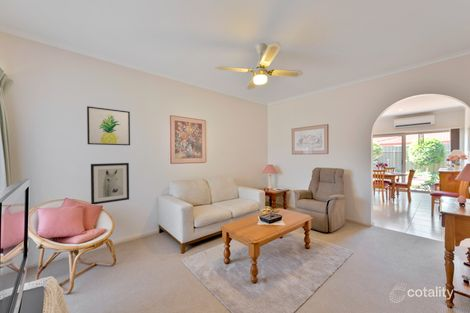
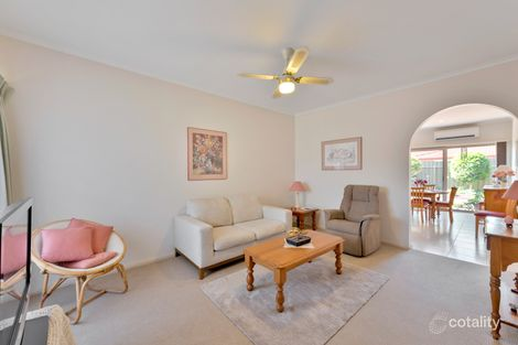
- wall art [90,162,130,205]
- wall art [86,105,131,146]
